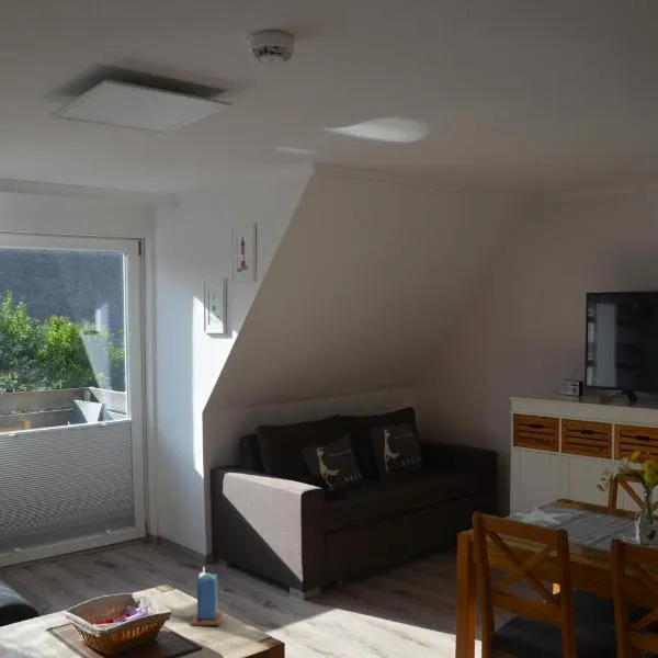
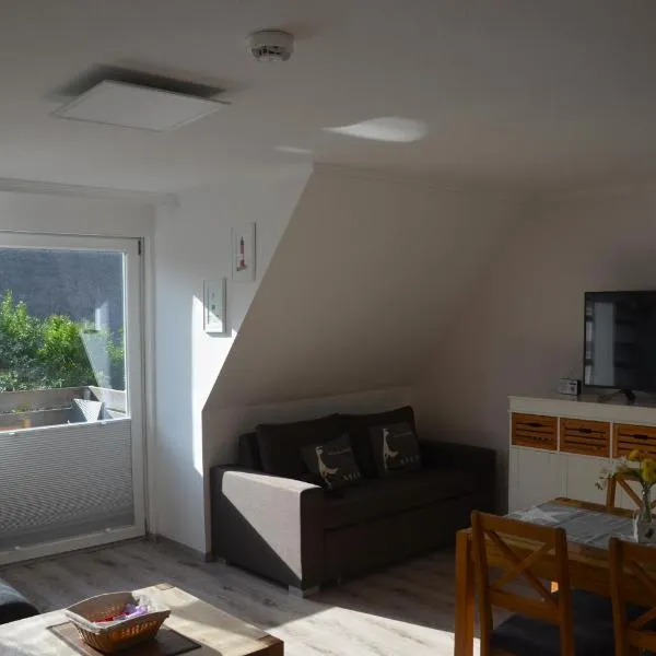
- candle [190,567,224,627]
